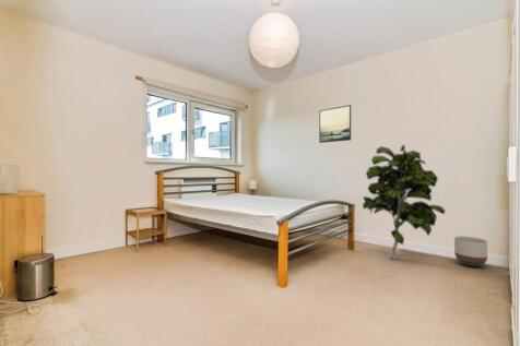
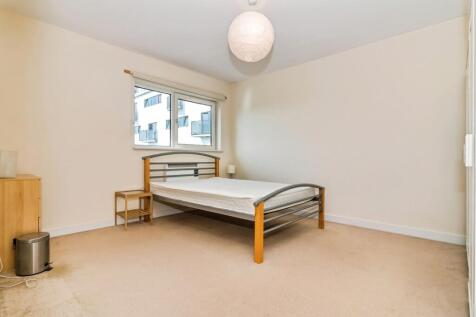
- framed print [318,104,352,144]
- indoor plant [362,144,447,261]
- planter [453,236,488,267]
